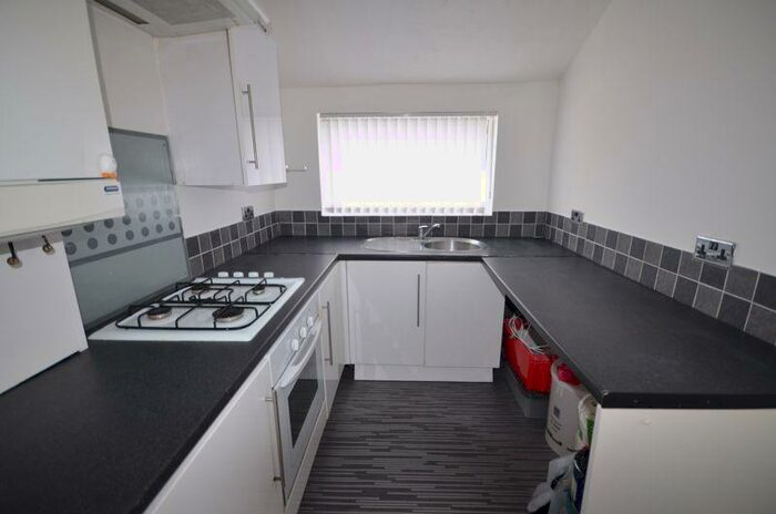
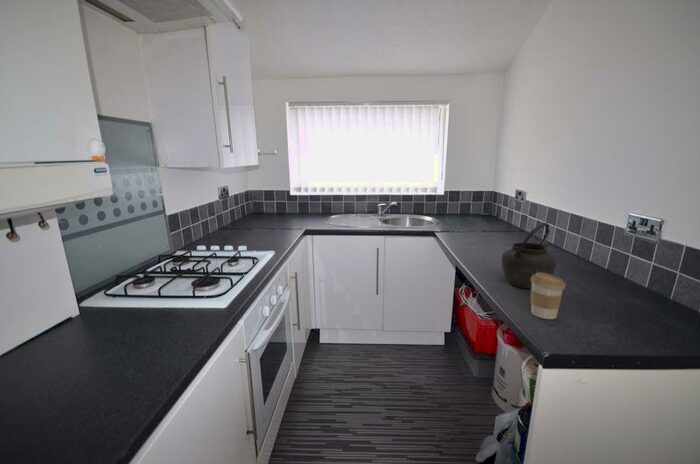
+ coffee cup [530,273,566,320]
+ kettle [501,222,557,290]
